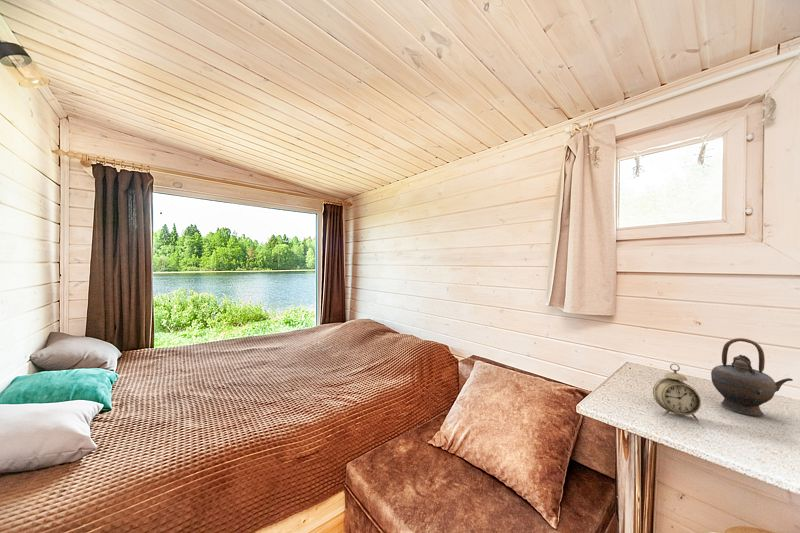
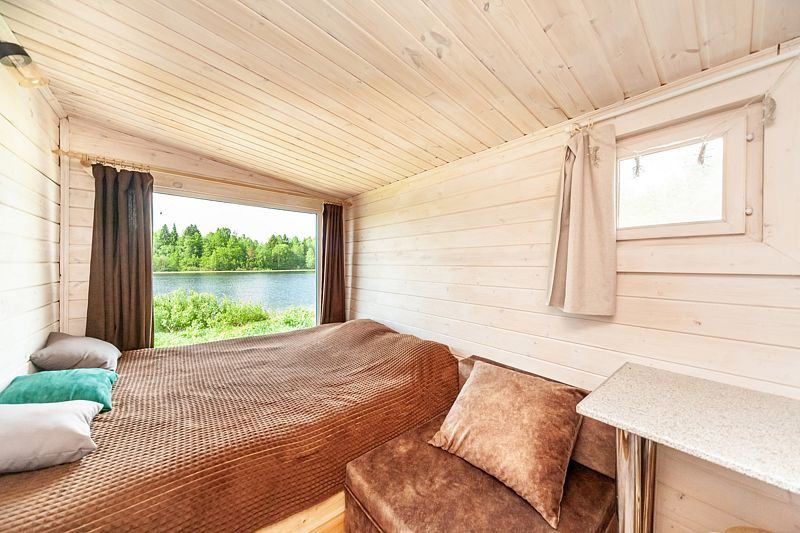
- teapot [710,337,794,417]
- alarm clock [652,363,702,422]
